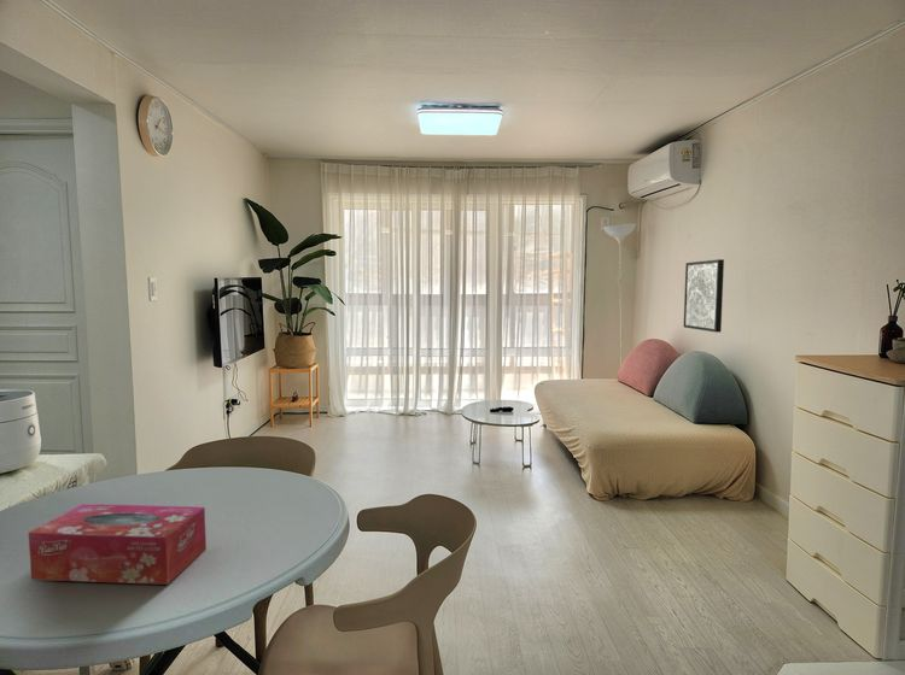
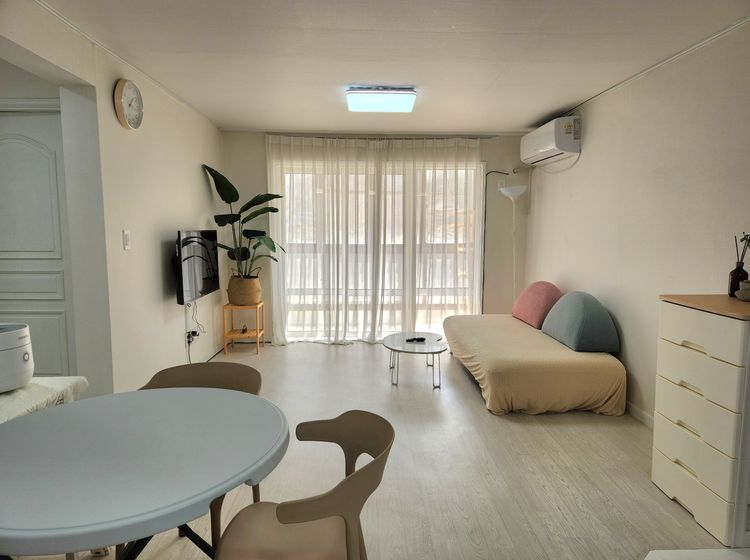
- wall art [683,258,725,334]
- tissue box [28,503,208,586]
